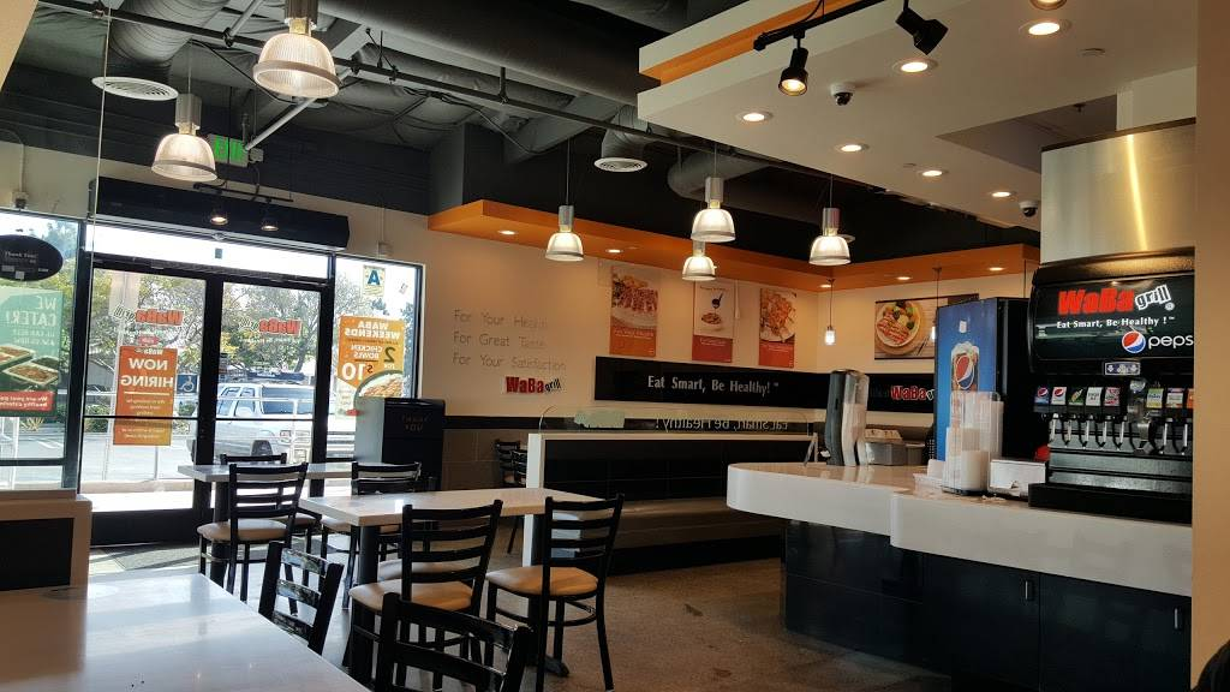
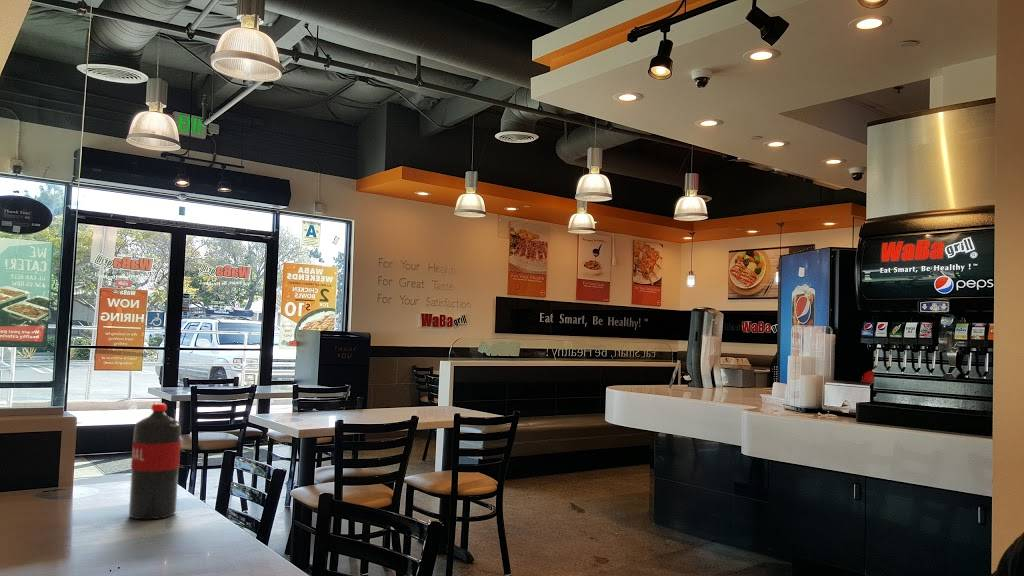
+ pop [128,402,182,520]
